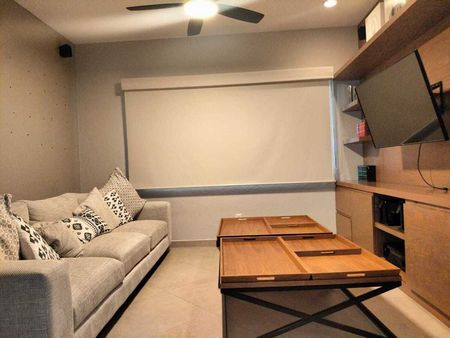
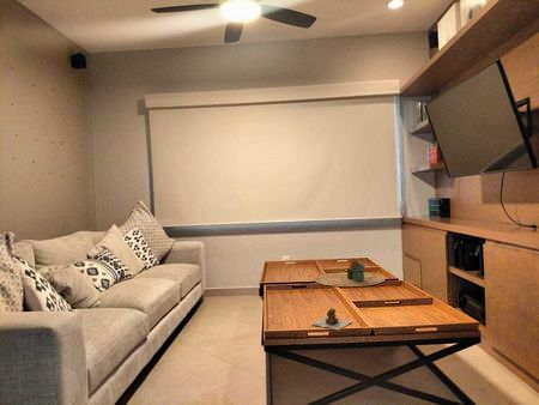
+ teapot [311,307,353,331]
+ decorative tray [313,259,386,288]
